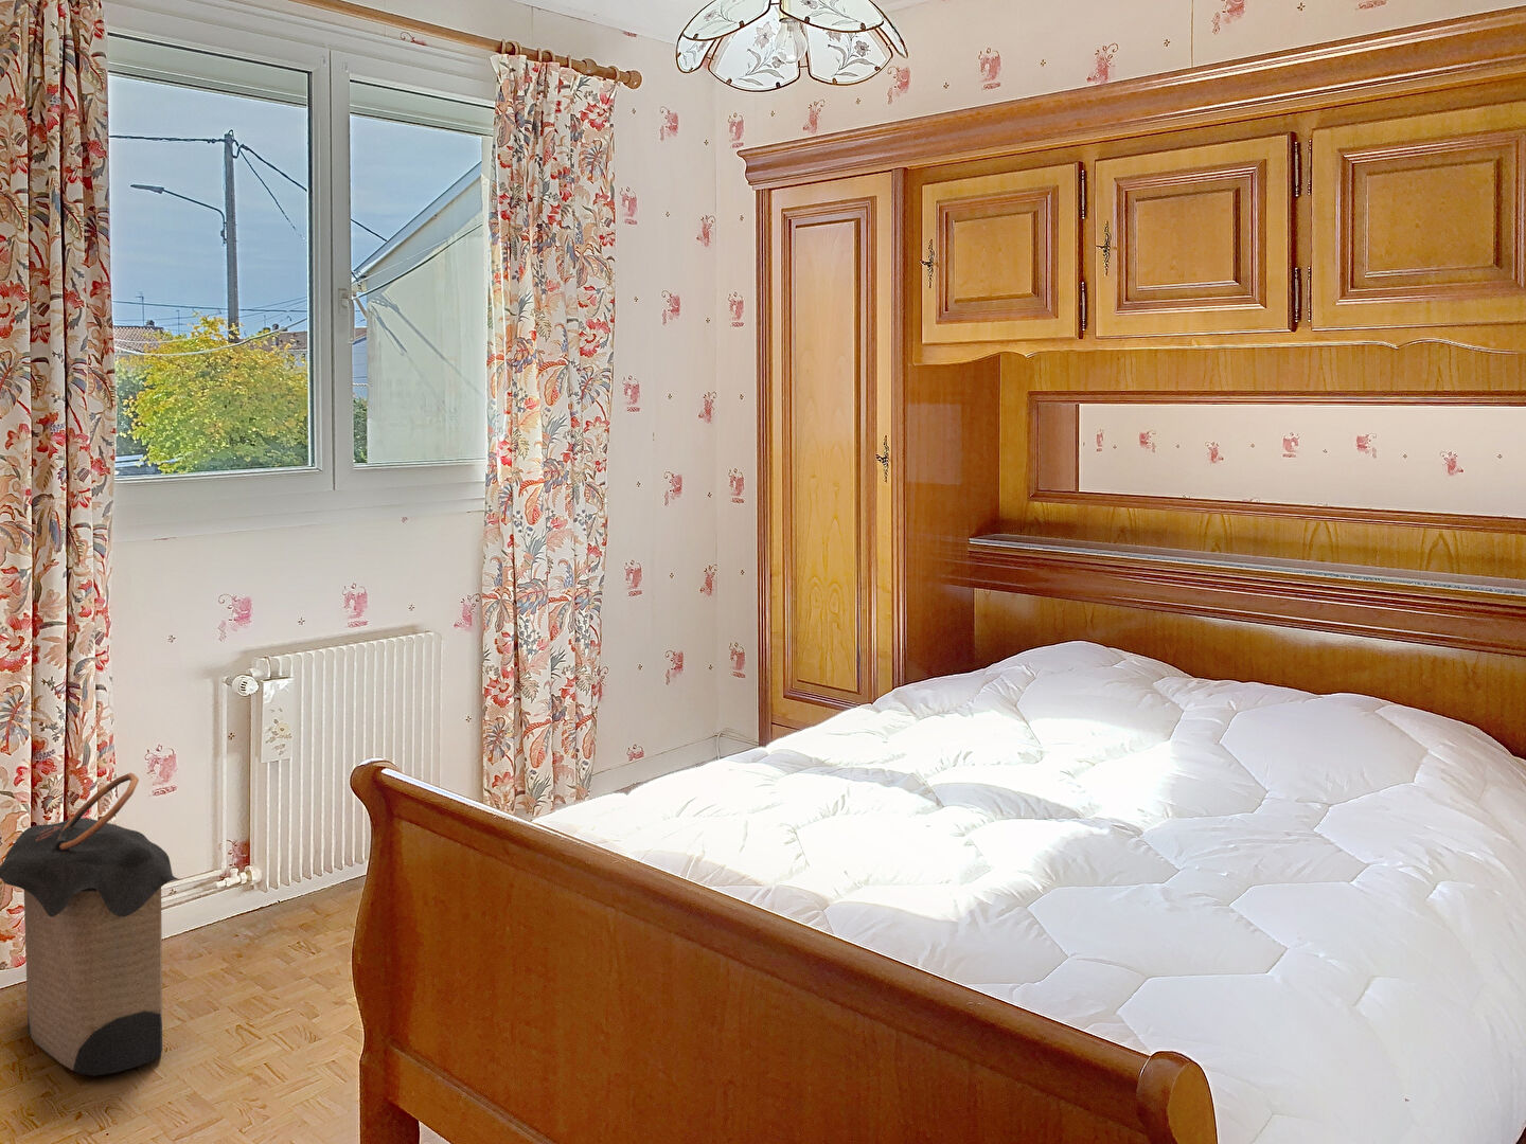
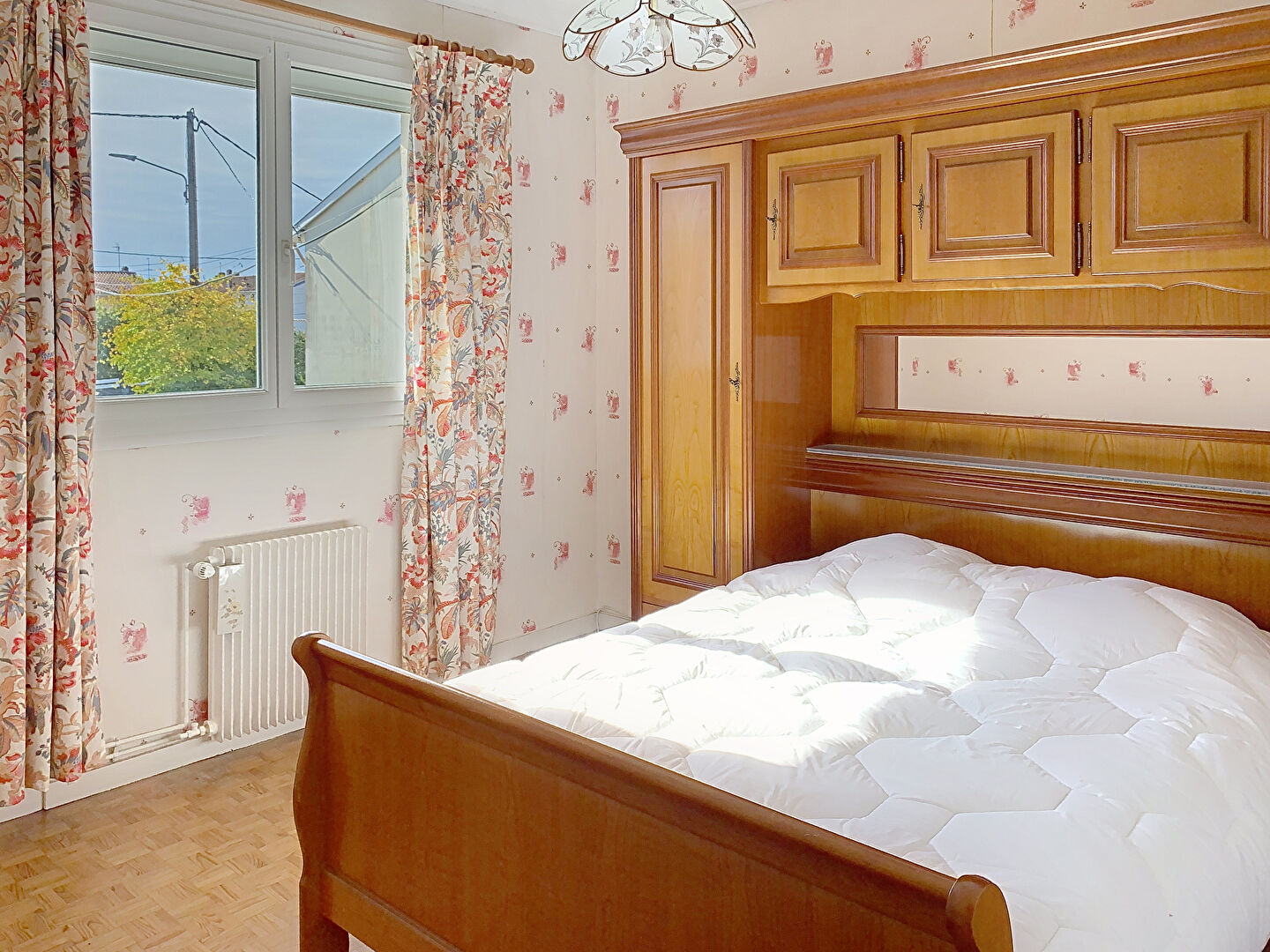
- laundry hamper [0,773,184,1077]
